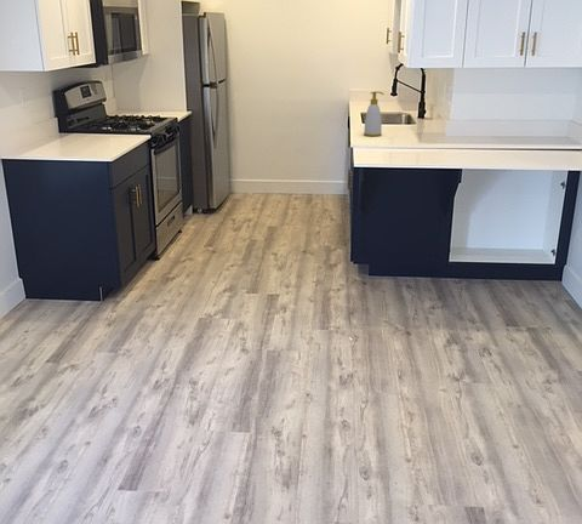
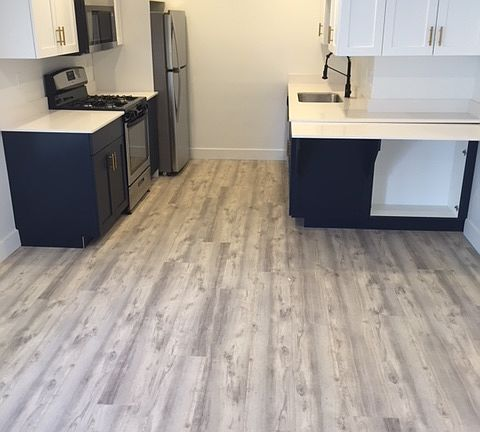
- soap bottle [363,91,384,137]
